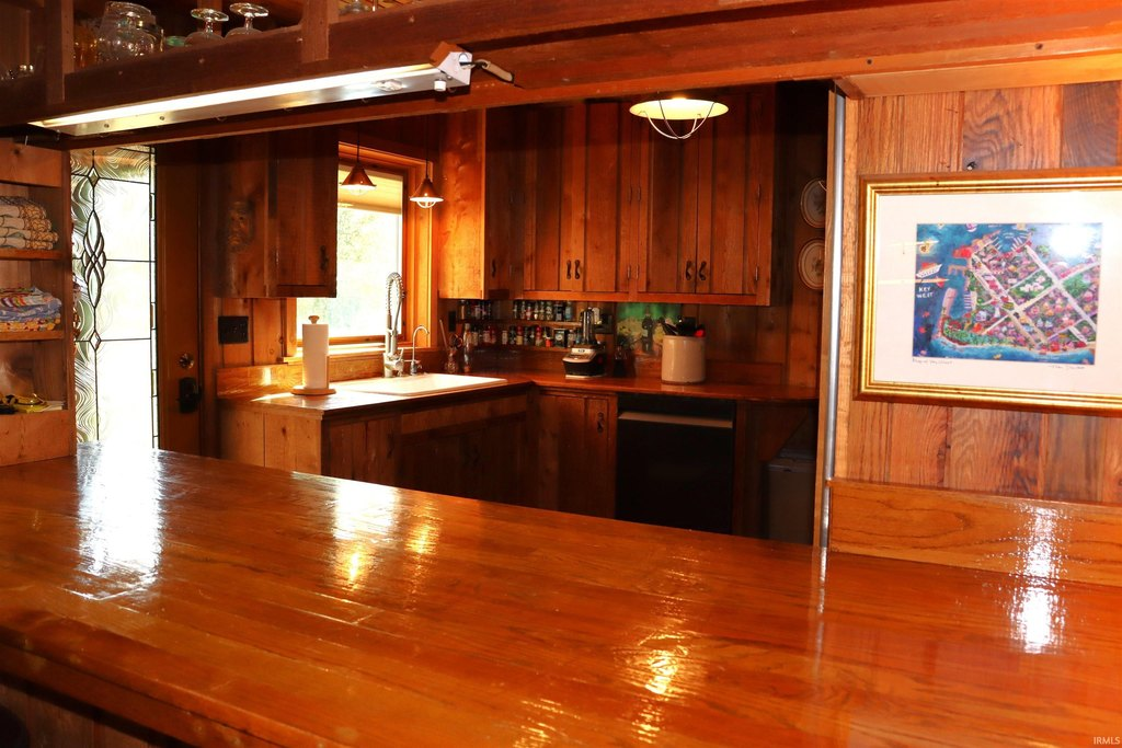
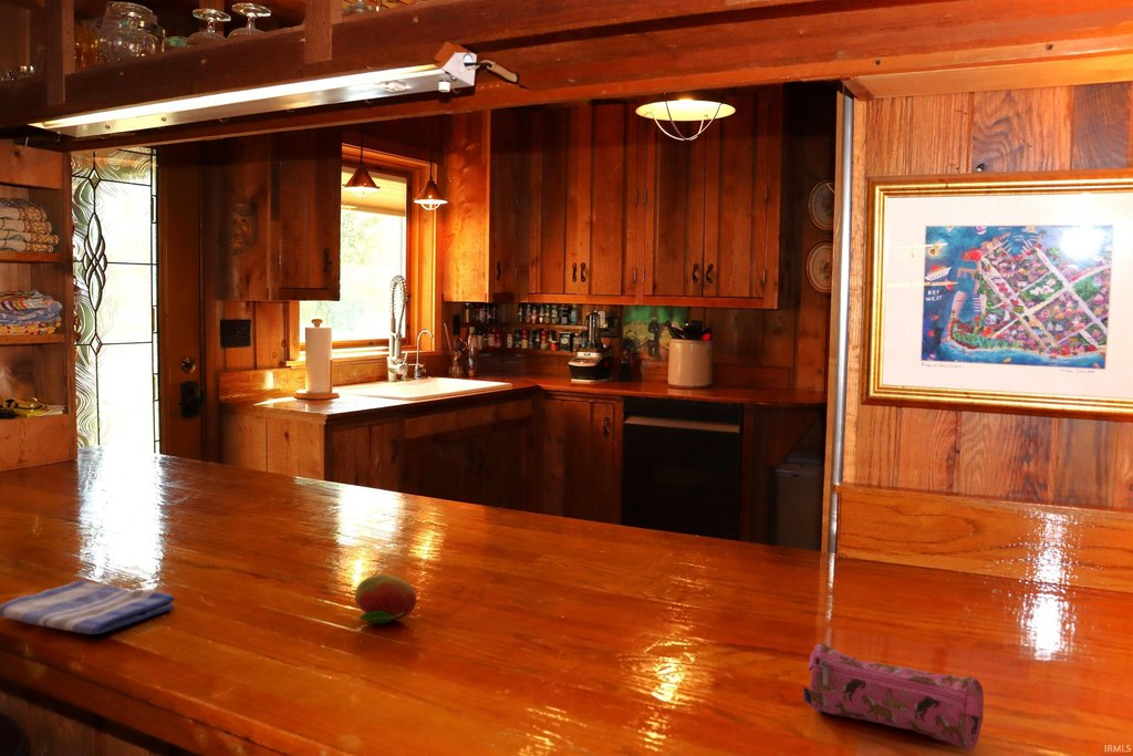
+ fruit [354,573,418,624]
+ pencil case [802,642,985,750]
+ dish towel [0,579,176,635]
